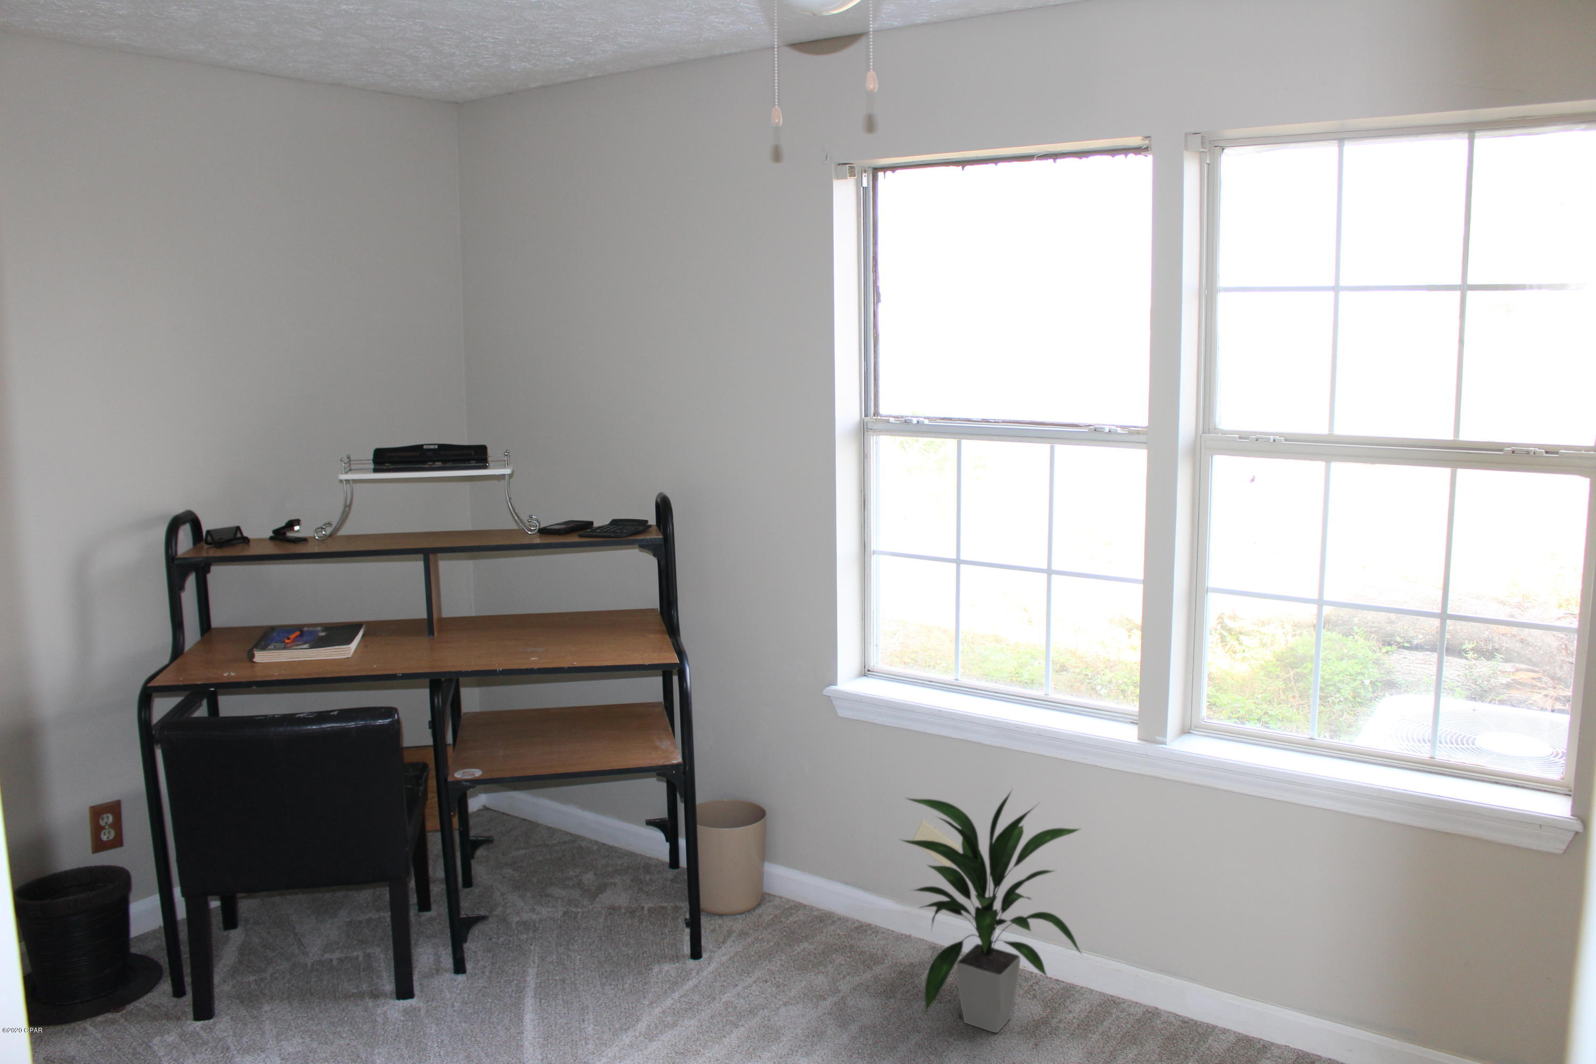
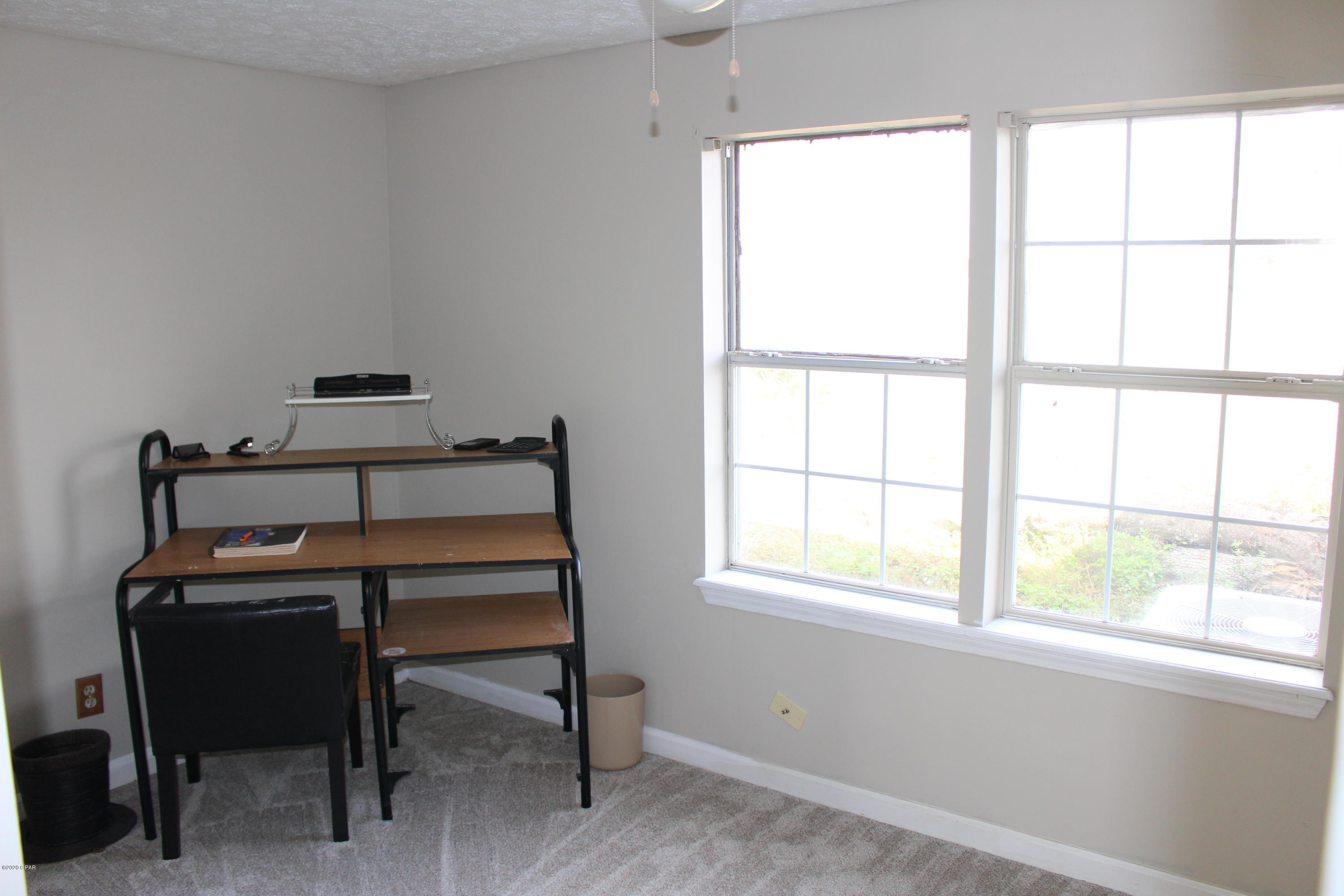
- indoor plant [898,787,1083,1033]
